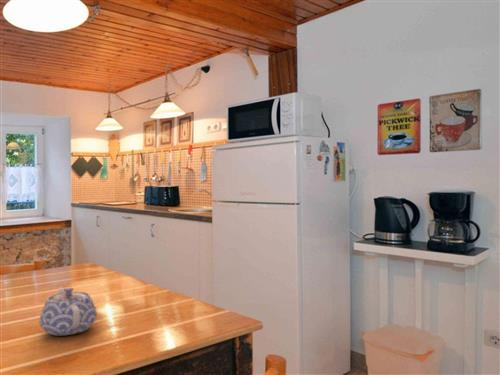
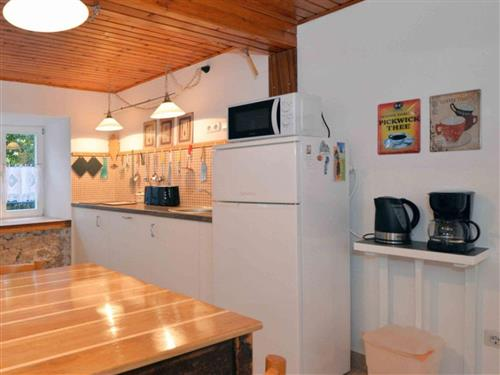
- teapot [38,286,98,336]
